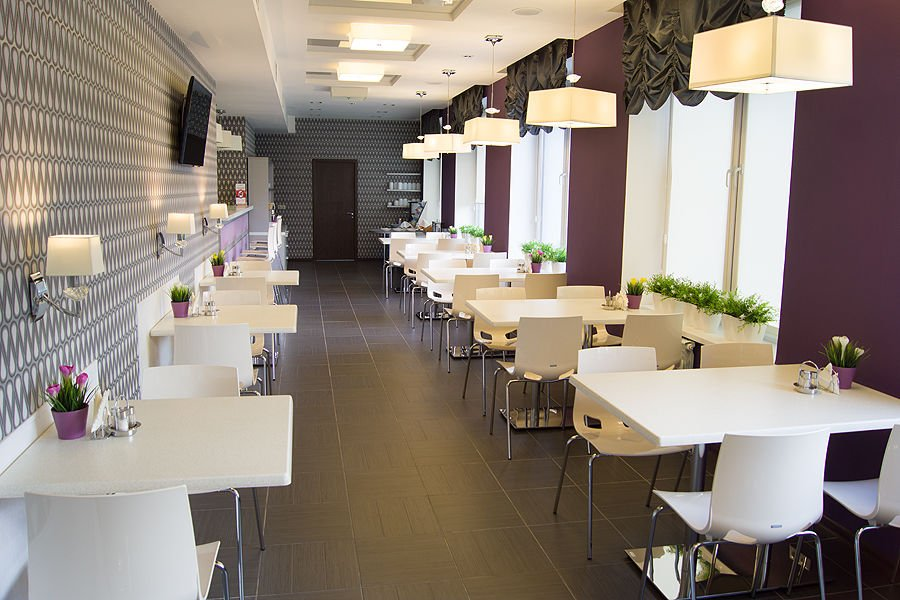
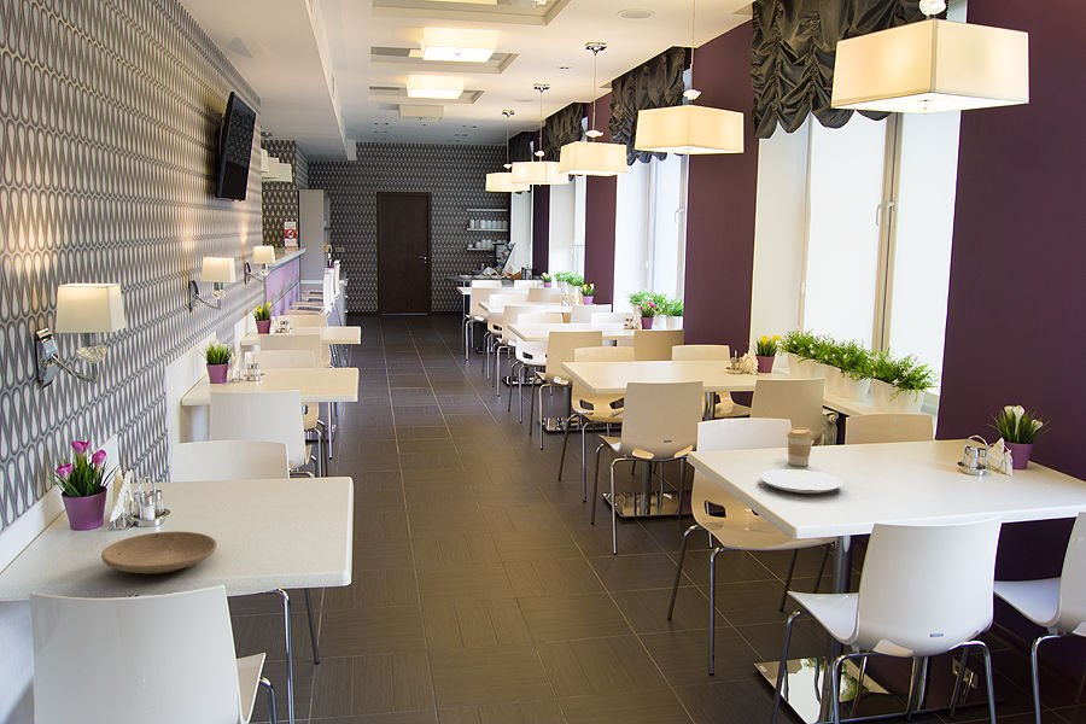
+ plate [100,530,218,576]
+ coffee cup [786,426,815,467]
+ plate [759,468,843,495]
